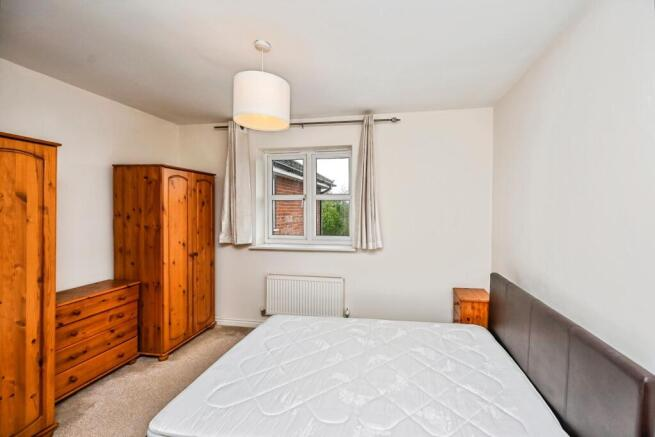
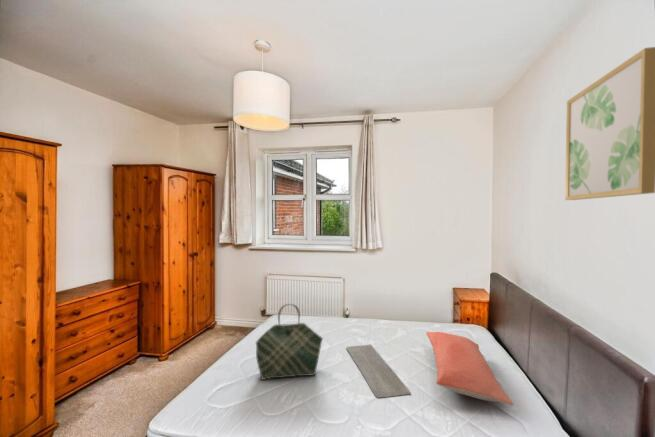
+ pillow [425,331,514,406]
+ tote bag [255,303,324,381]
+ bath mat [345,343,411,399]
+ wall art [564,46,655,201]
